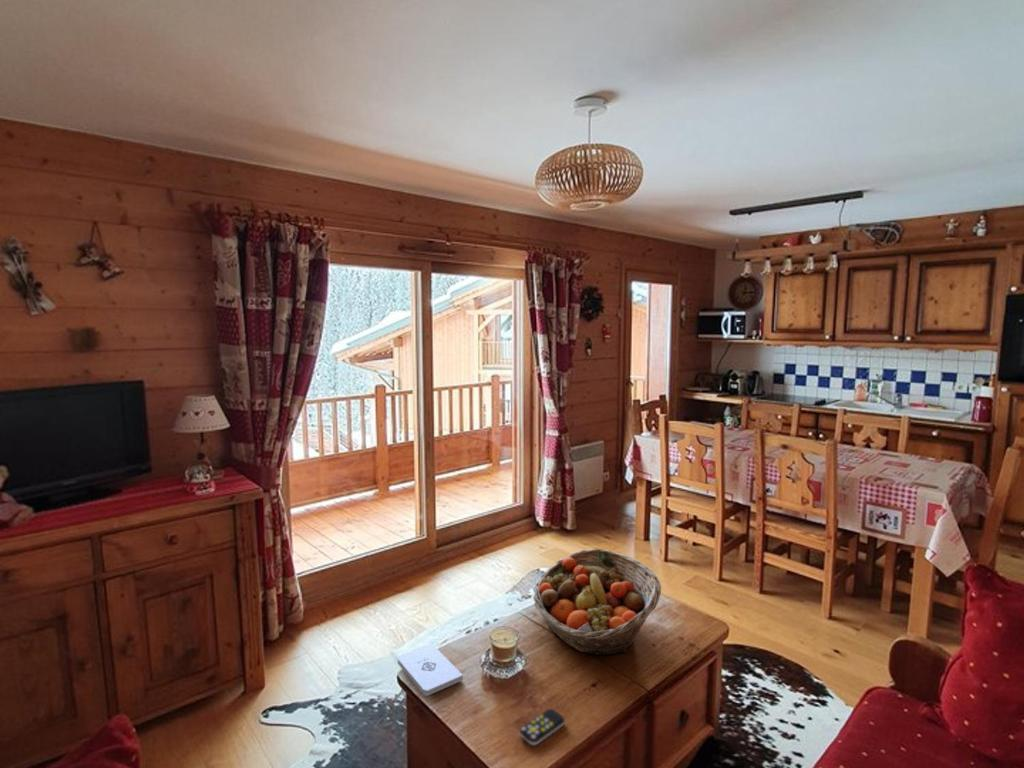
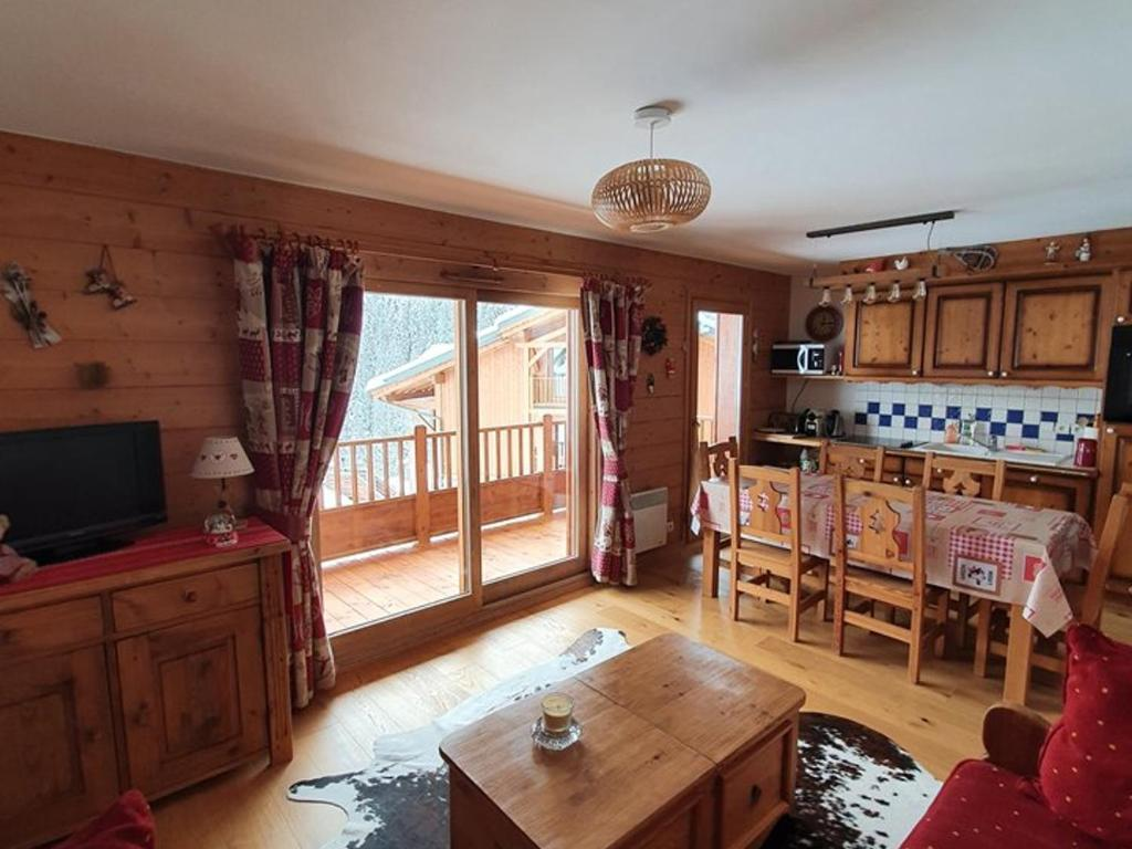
- notepad [396,642,464,697]
- remote control [519,708,566,746]
- fruit basket [532,548,662,656]
